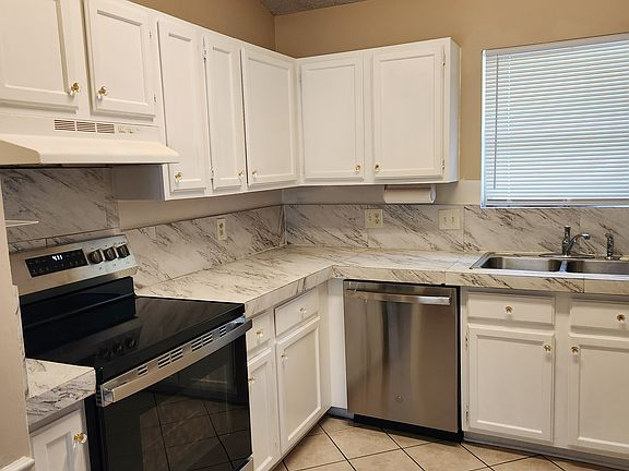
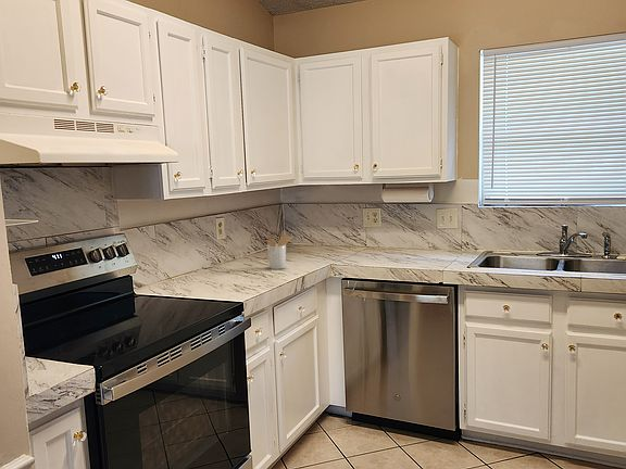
+ utensil holder [266,232,293,270]
